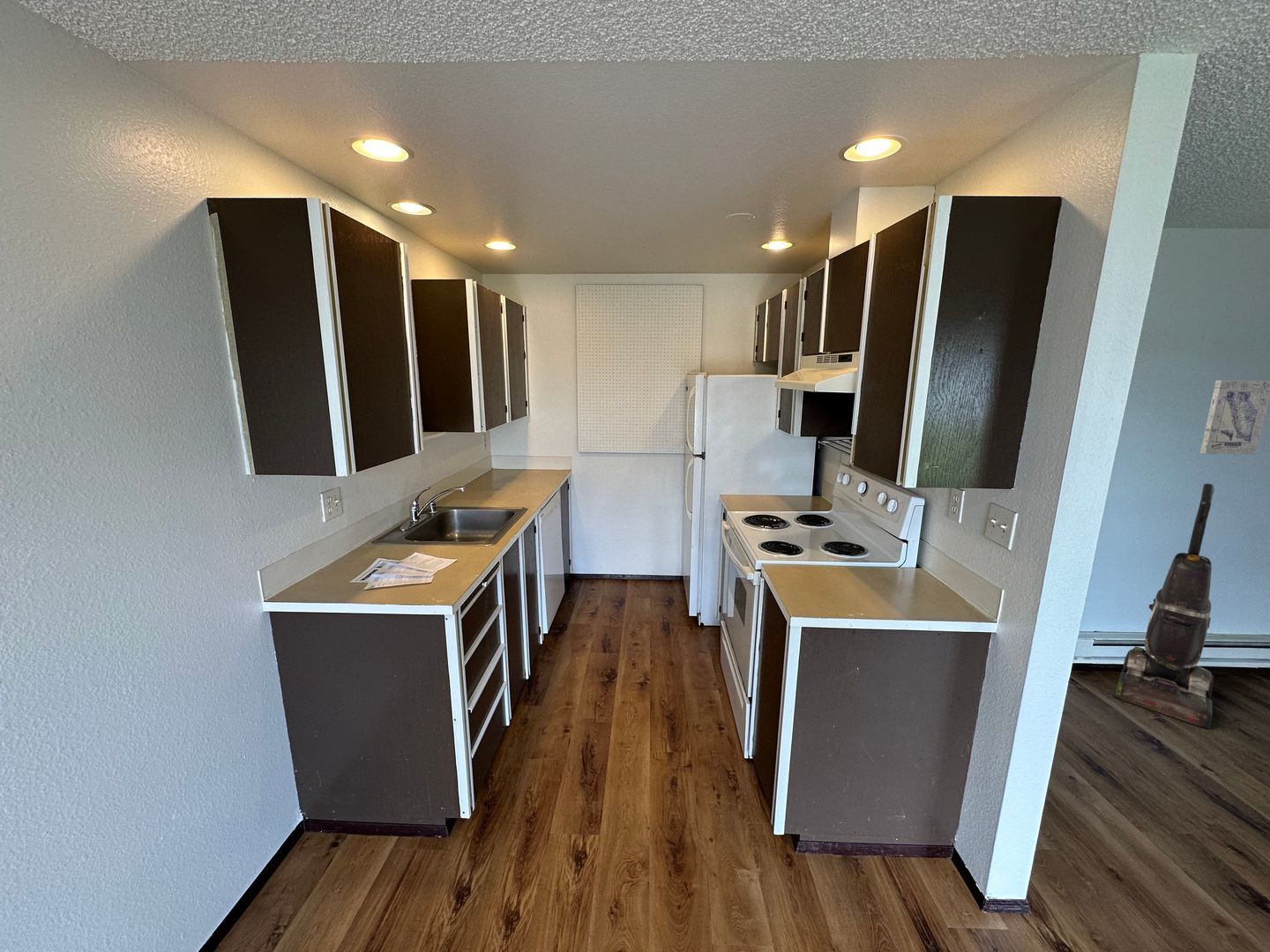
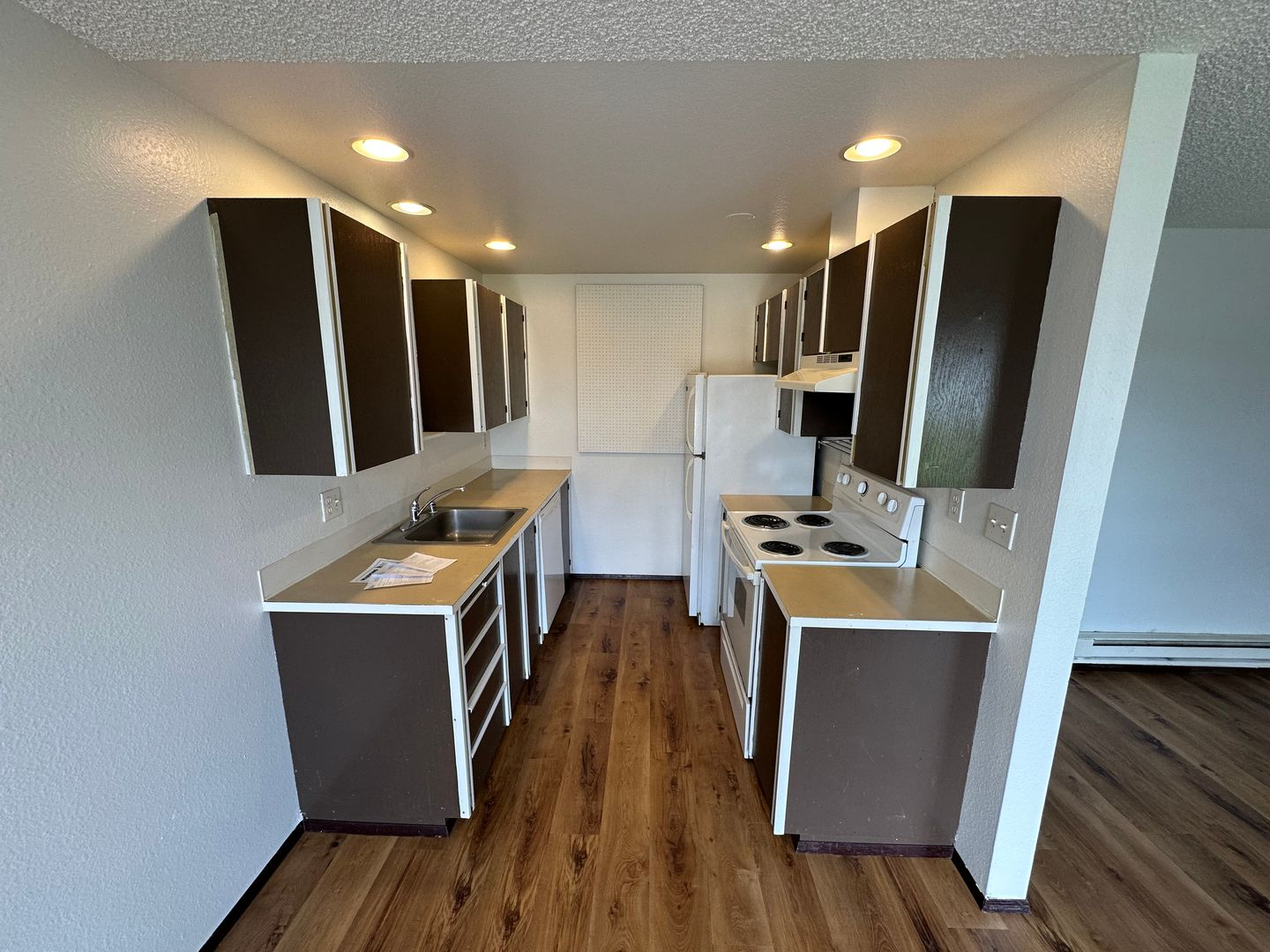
- vacuum cleaner [1115,483,1215,729]
- wall art [1199,380,1270,455]
